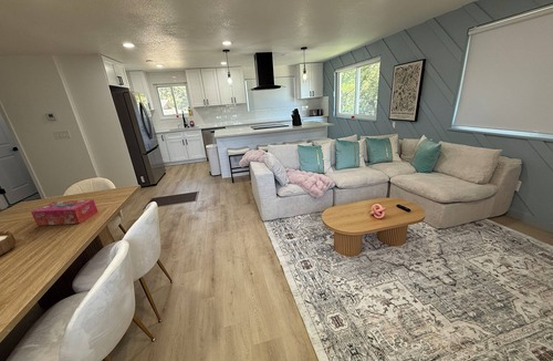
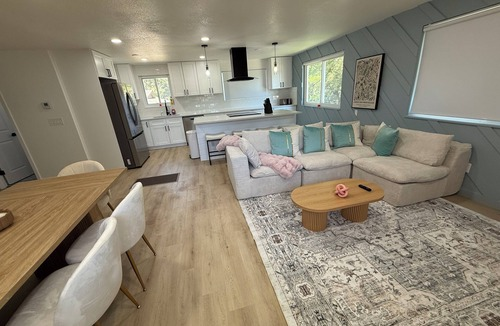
- tissue box [30,198,100,227]
